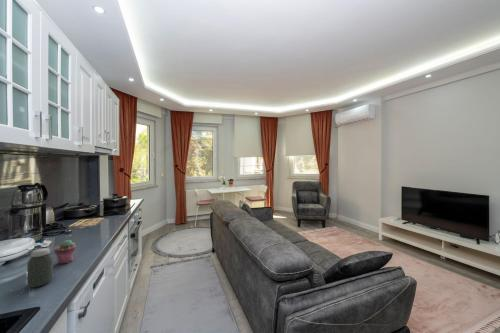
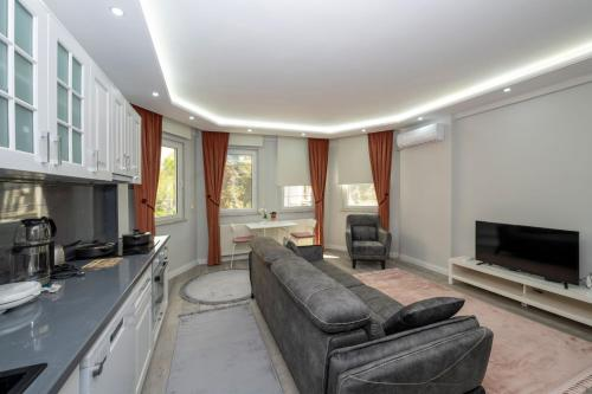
- jar [26,247,54,288]
- potted succulent [53,239,77,265]
